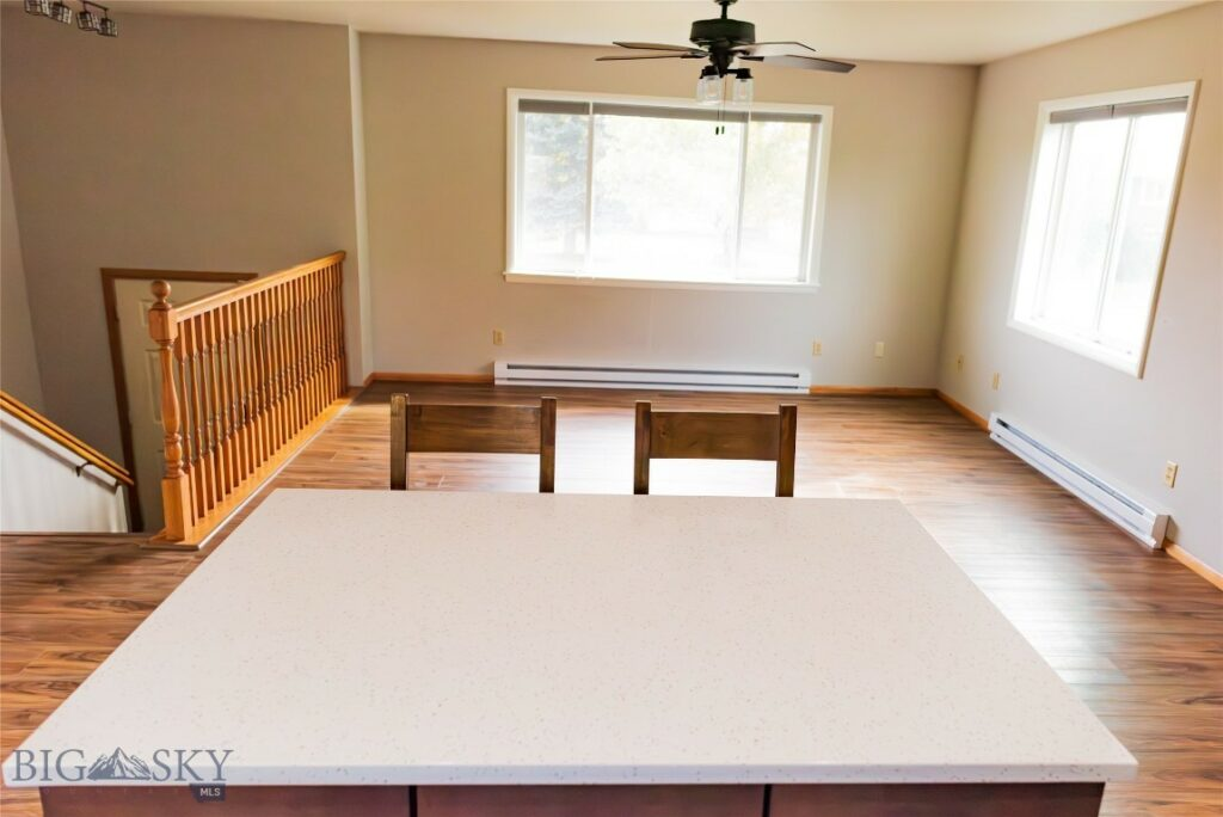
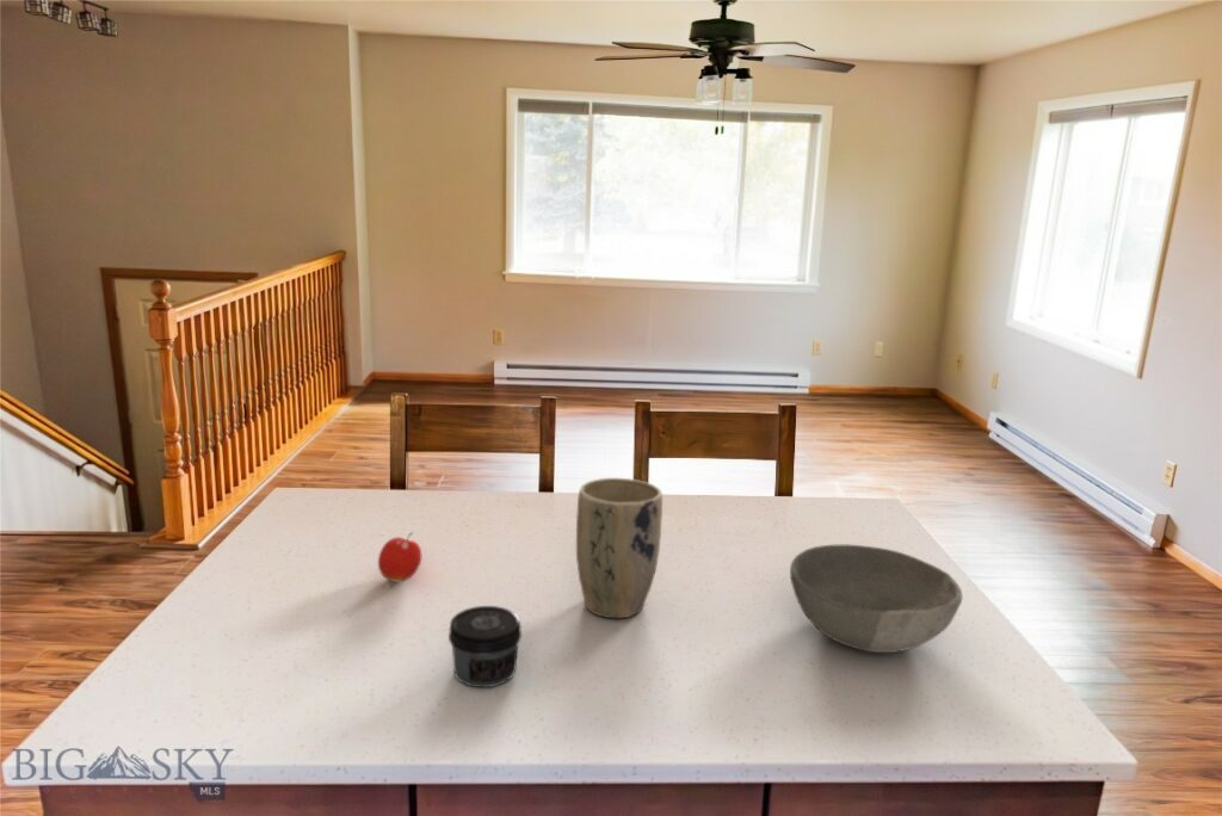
+ plant pot [575,477,664,619]
+ jar [448,605,523,688]
+ fruit [377,531,422,583]
+ bowl [789,544,963,654]
